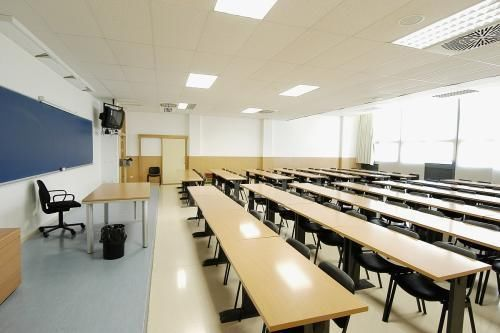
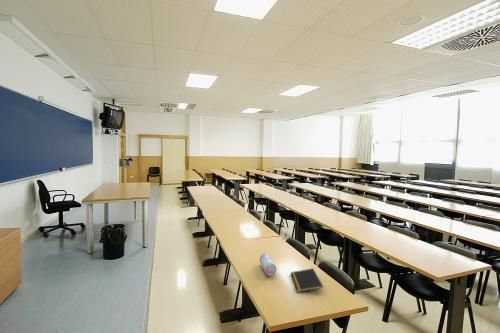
+ notepad [290,267,324,293]
+ pencil case [258,252,278,277]
